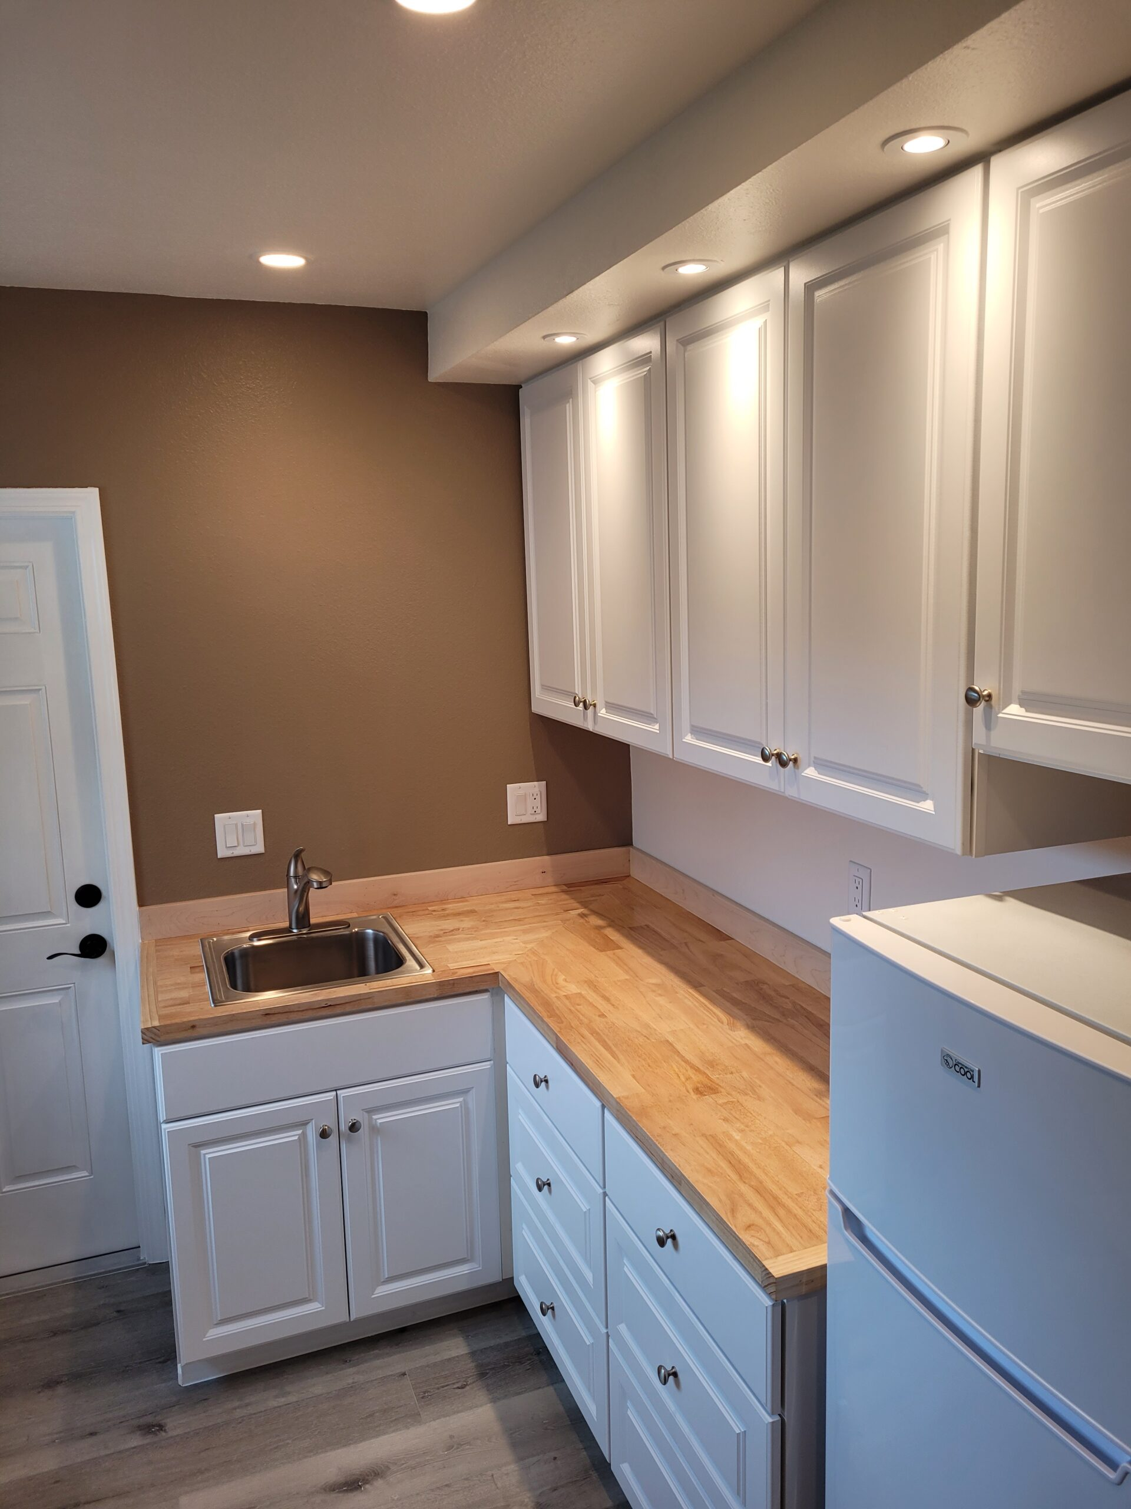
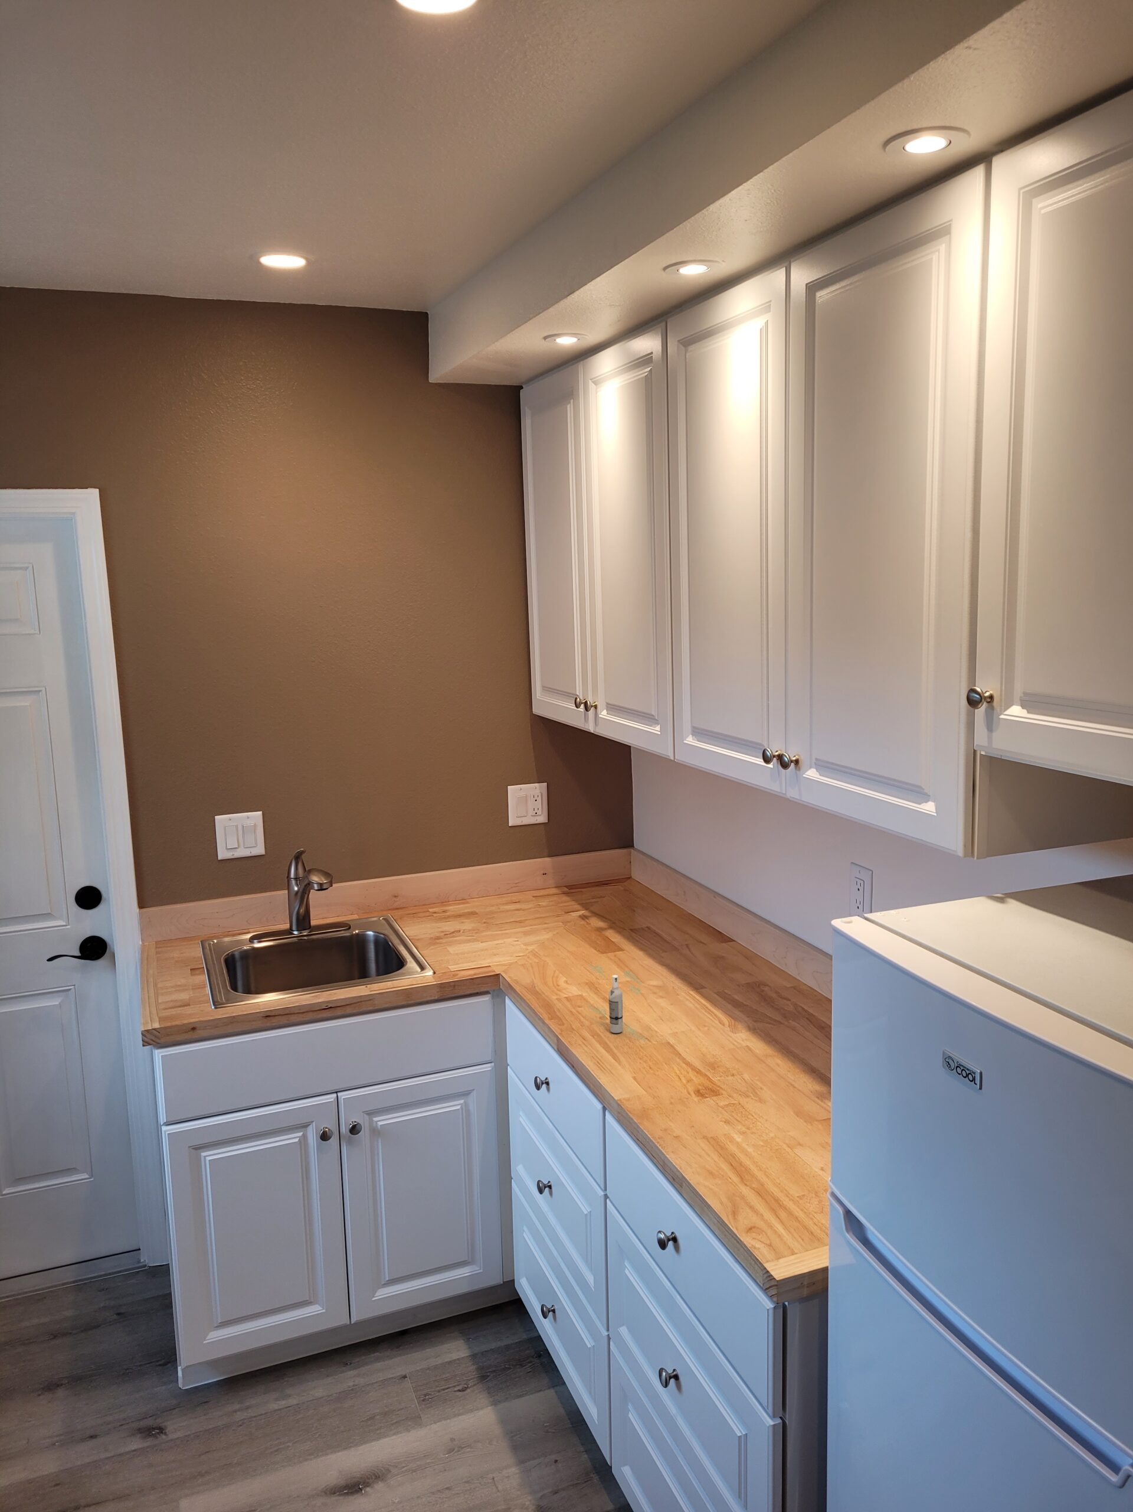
+ bottle [586,964,646,1042]
